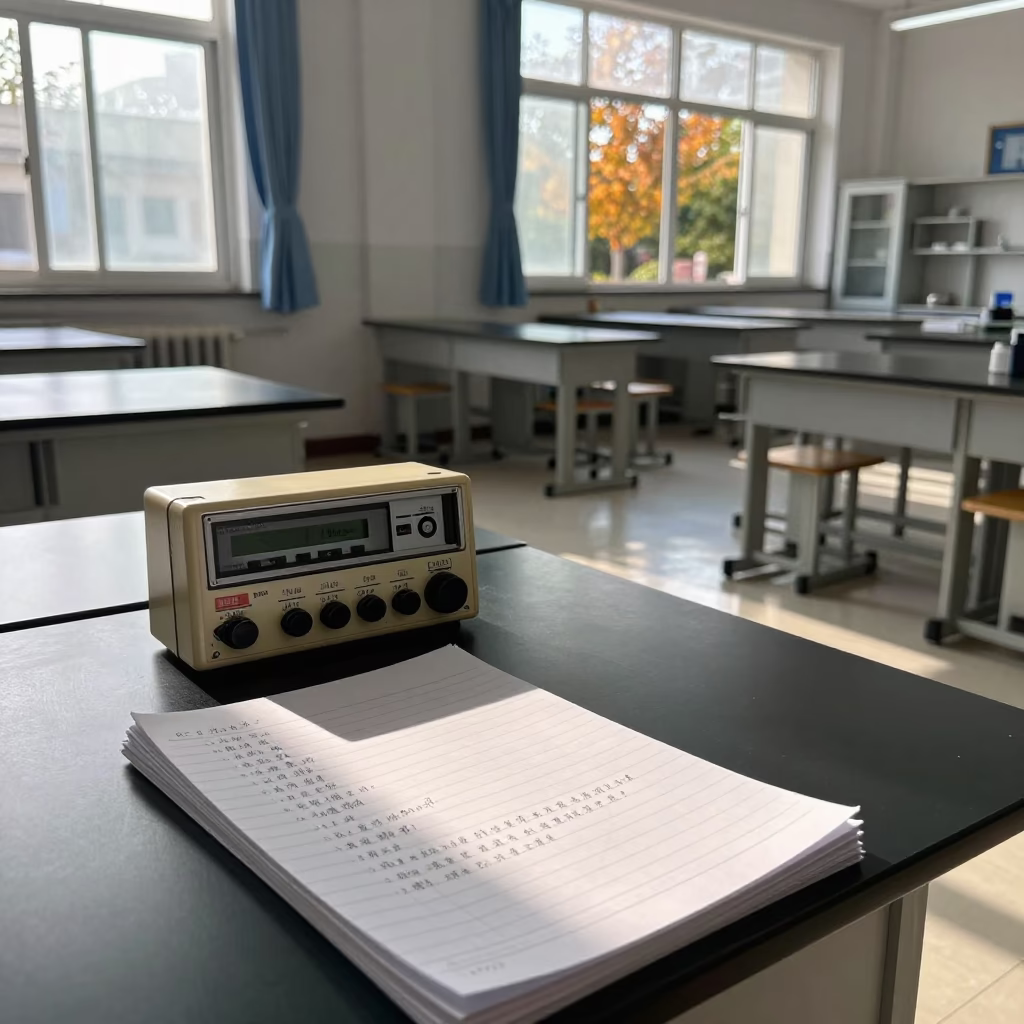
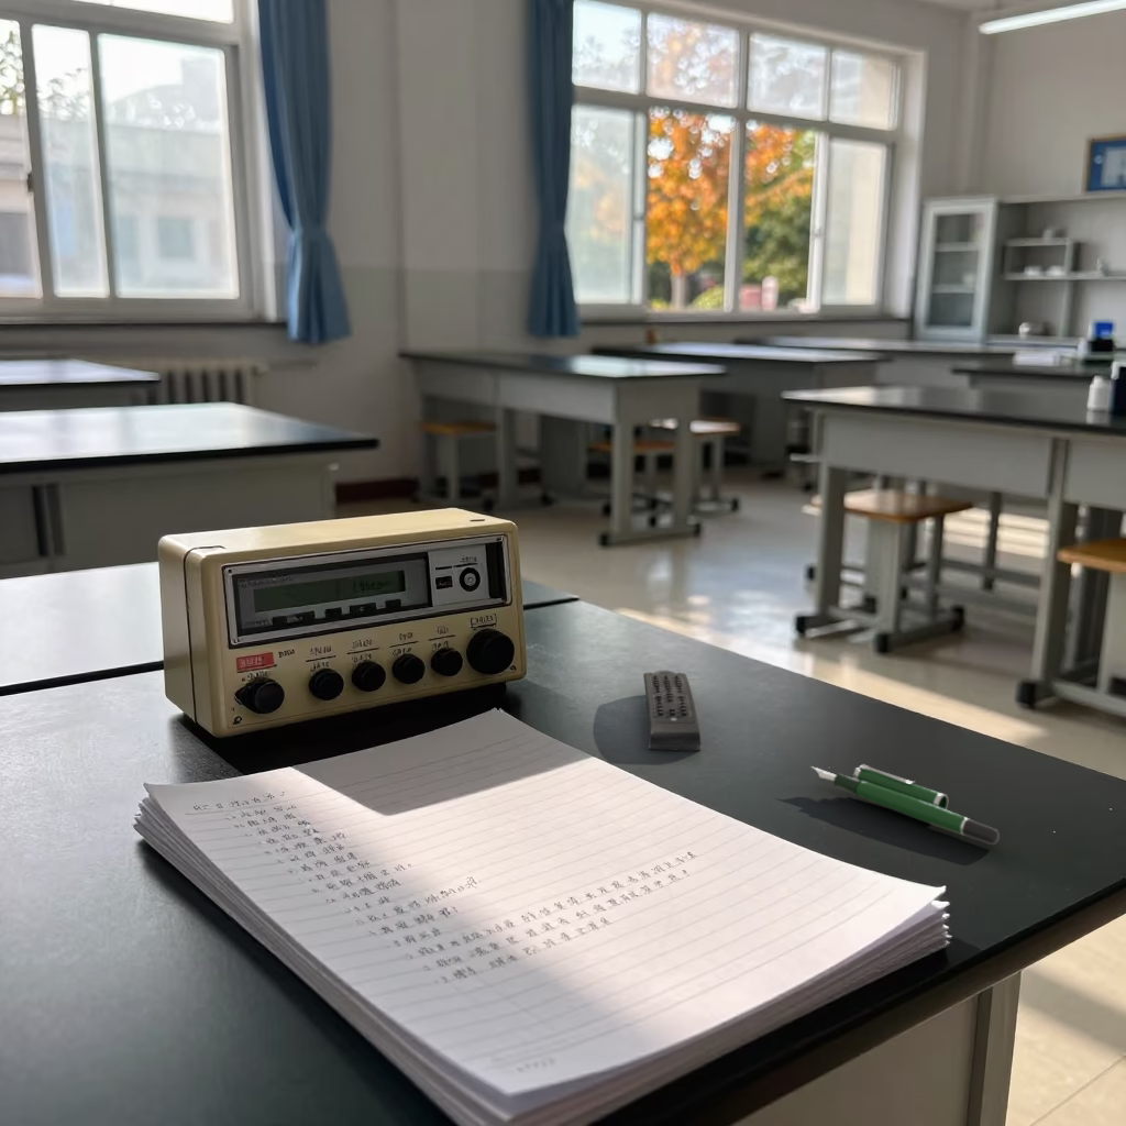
+ pen [809,763,1001,846]
+ remote control [642,670,703,752]
